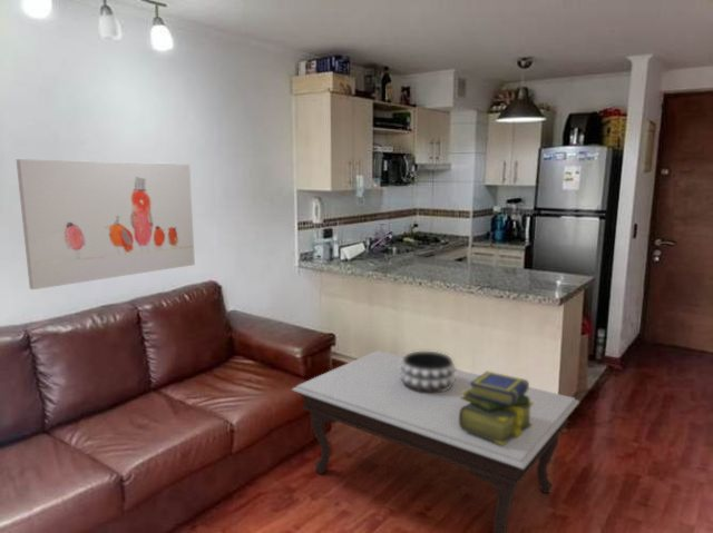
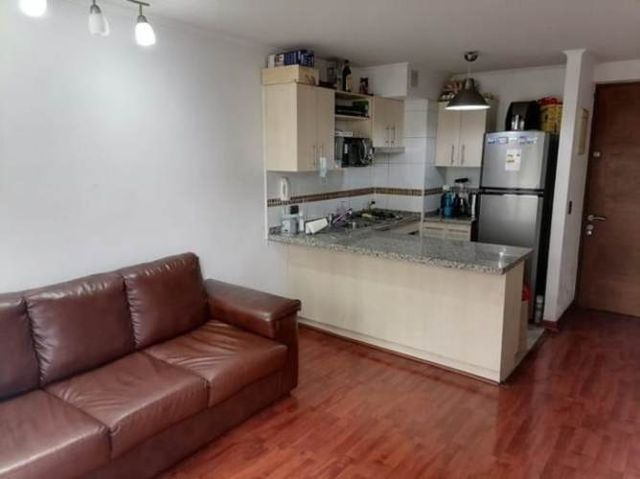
- stack of books [459,371,534,445]
- coffee table [291,349,580,533]
- decorative bowl [400,351,457,393]
- wall art [16,158,196,290]
